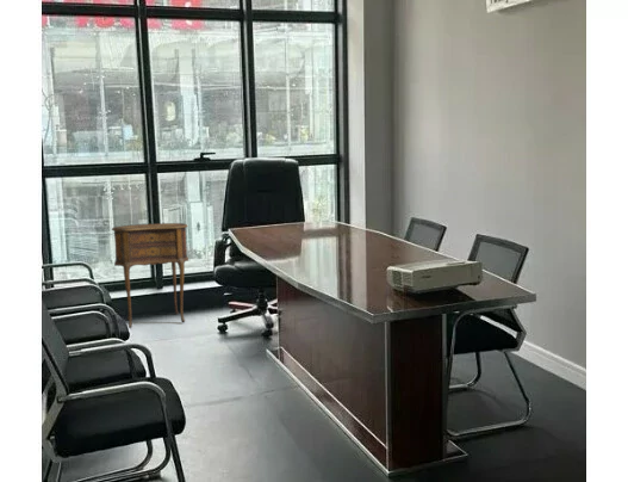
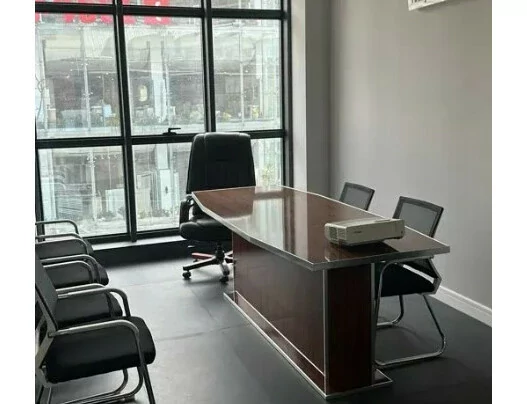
- side table [111,222,189,329]
